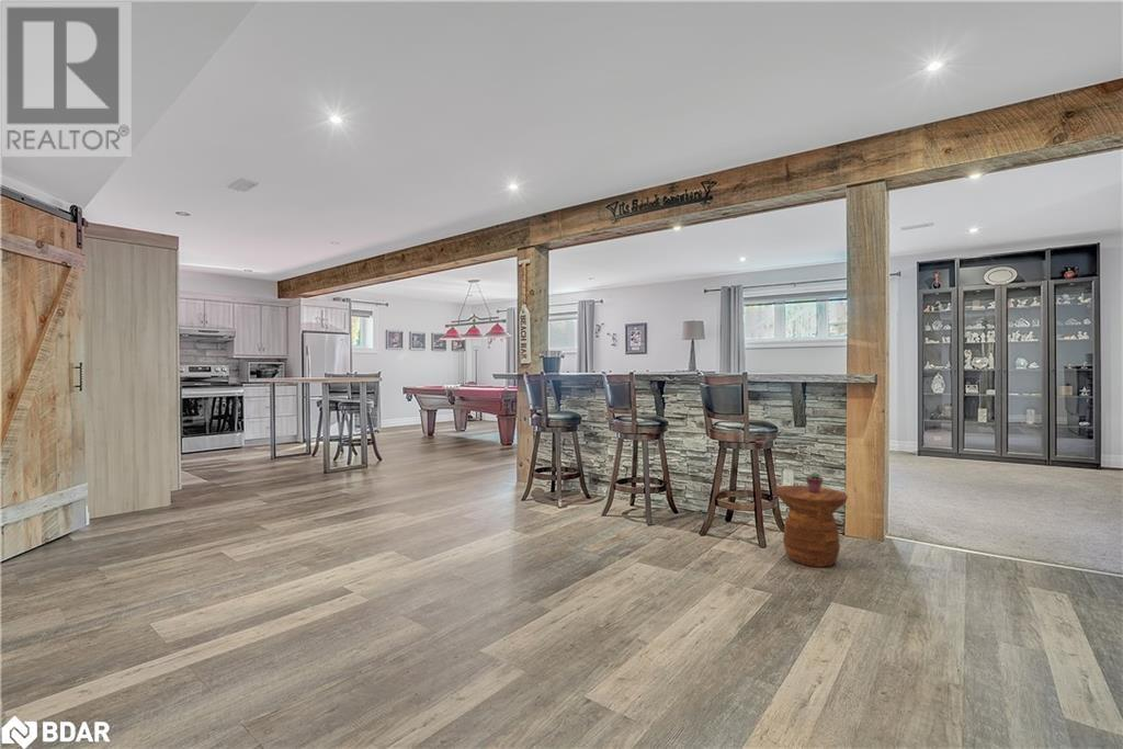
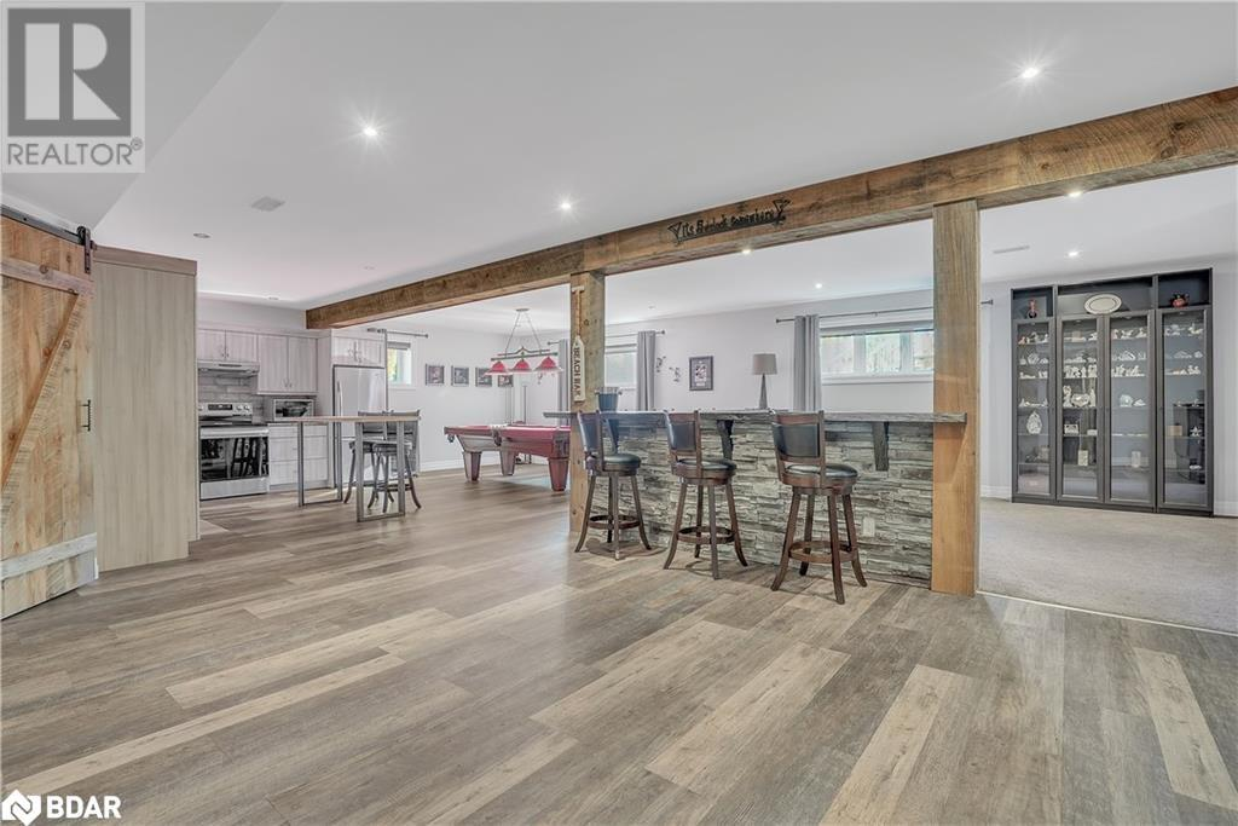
- side table [775,485,849,568]
- potted succulent [805,470,825,493]
